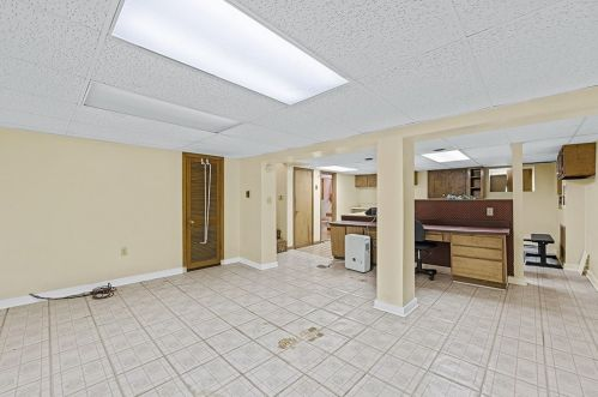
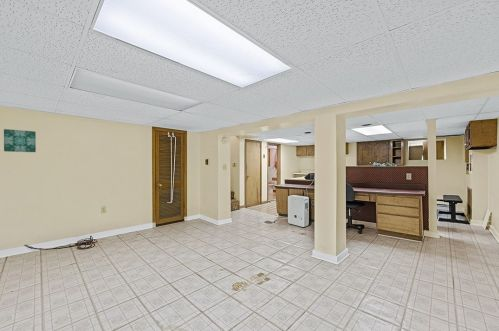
+ wall art [3,128,37,153]
